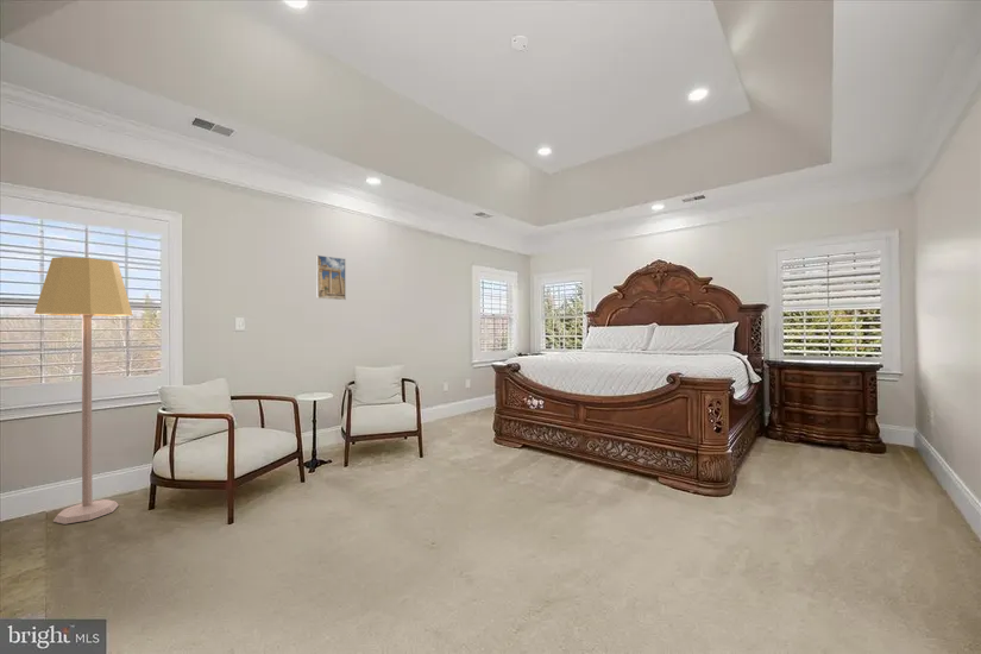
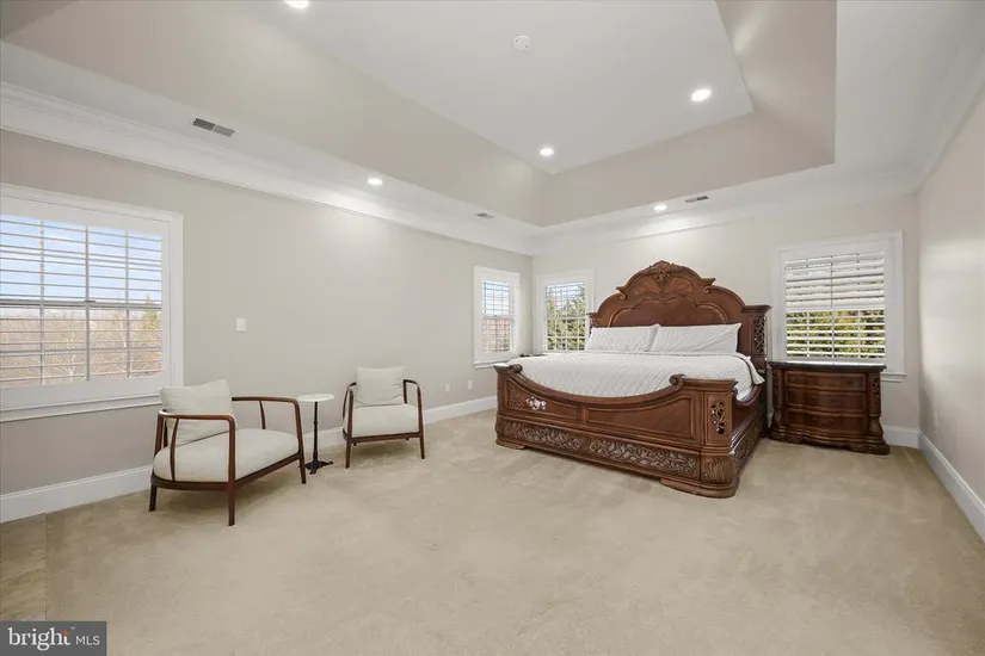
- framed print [315,254,347,301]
- lamp [33,256,134,526]
